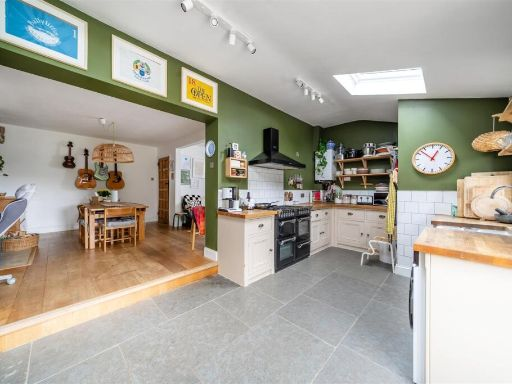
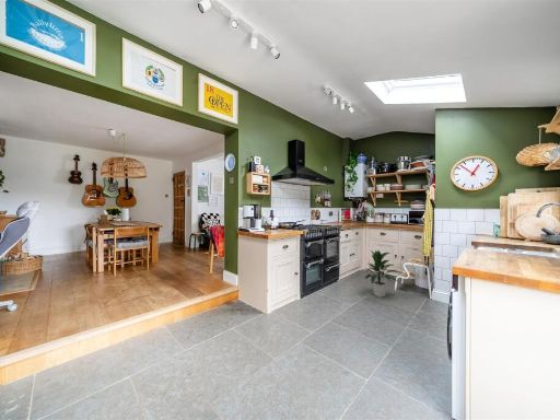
+ indoor plant [362,249,400,299]
